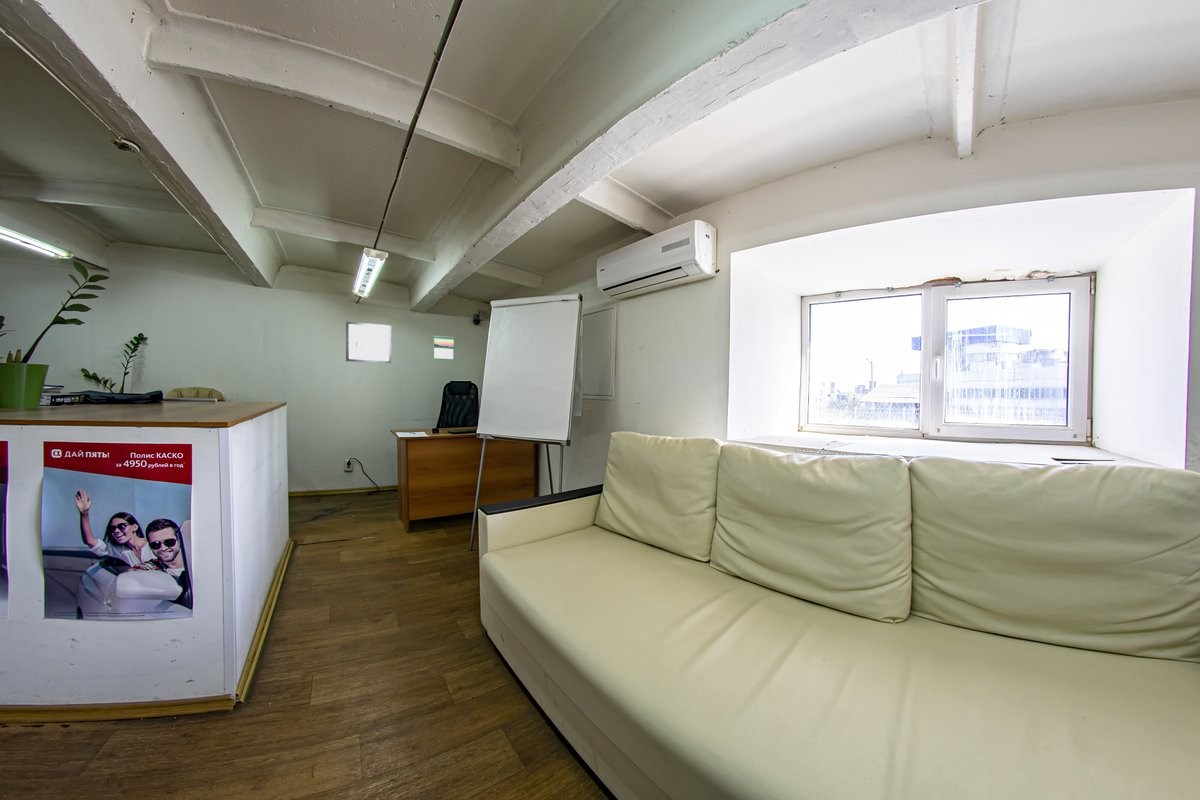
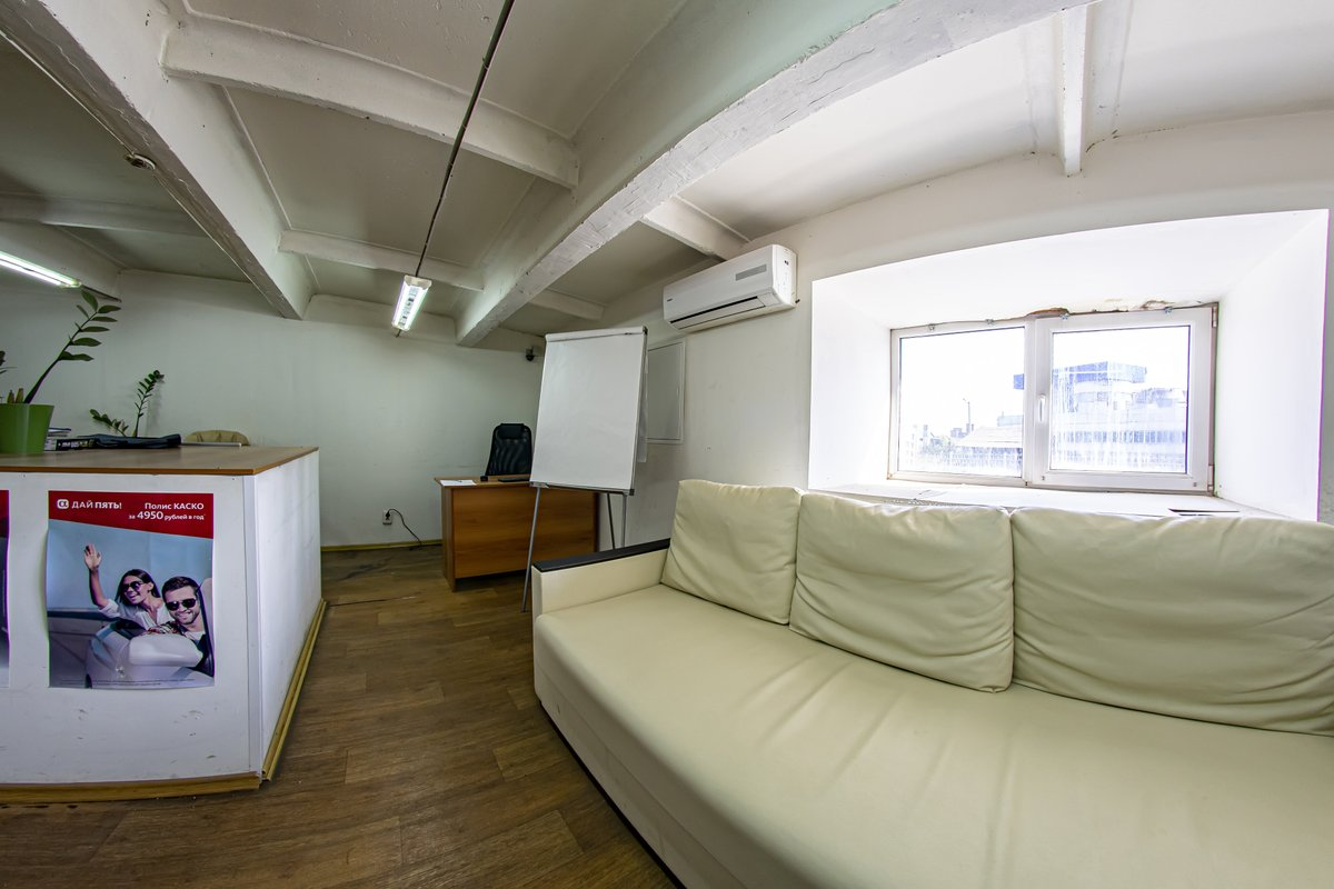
- calendar [432,335,455,361]
- wall art [345,321,392,364]
